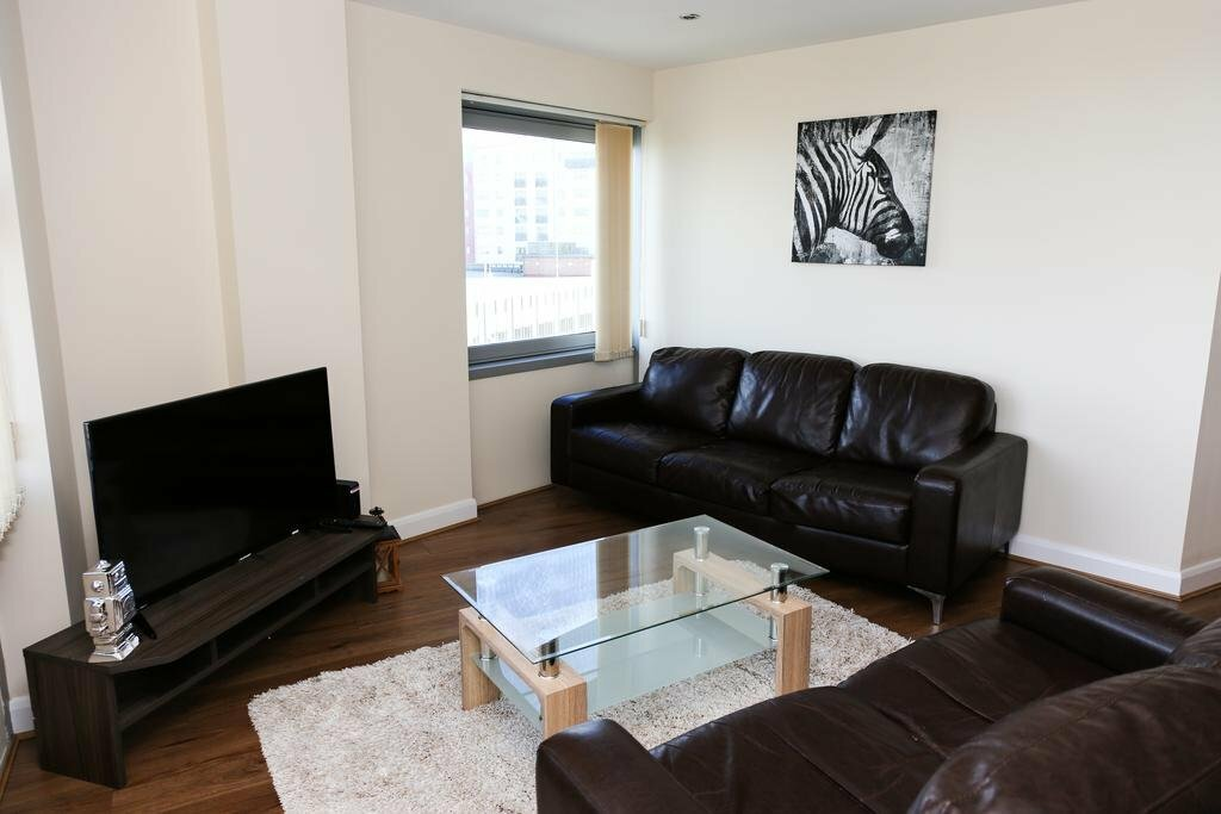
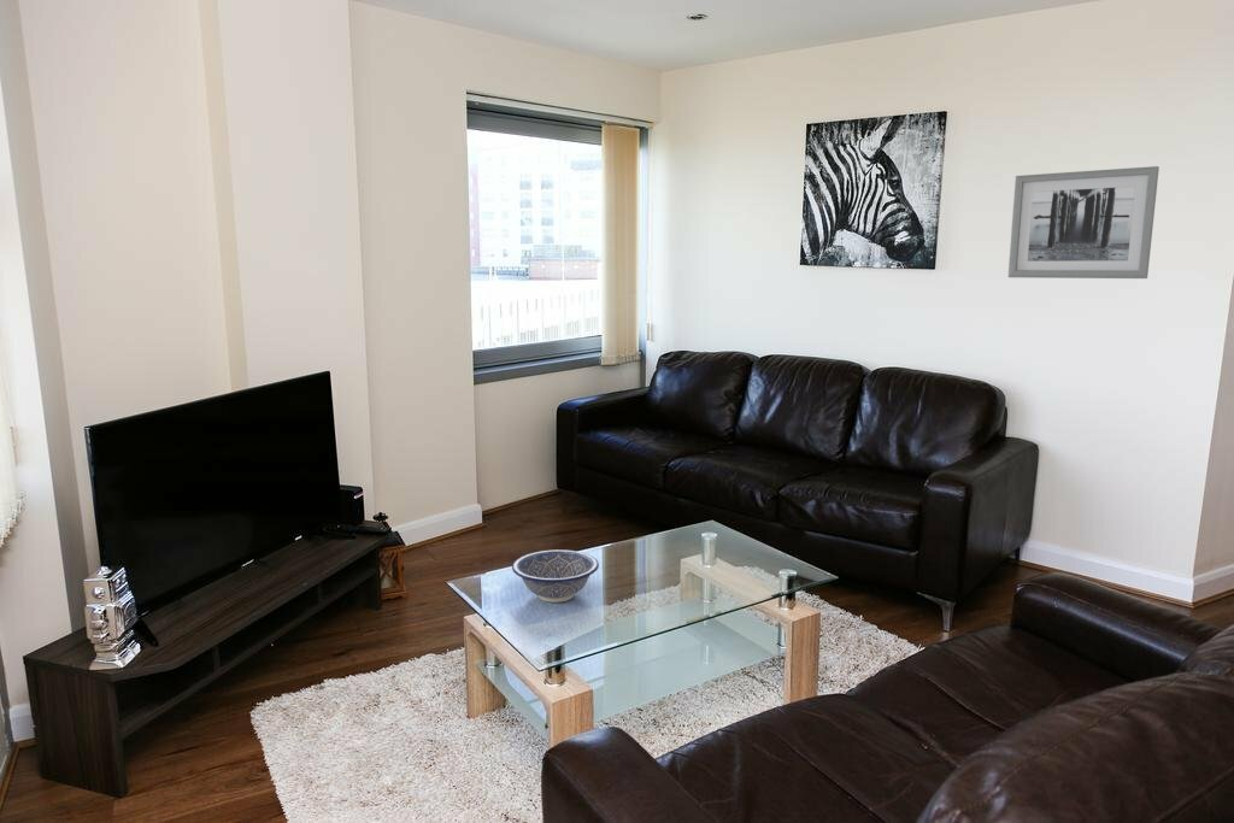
+ wall art [1007,165,1160,280]
+ decorative bowl [511,548,600,604]
